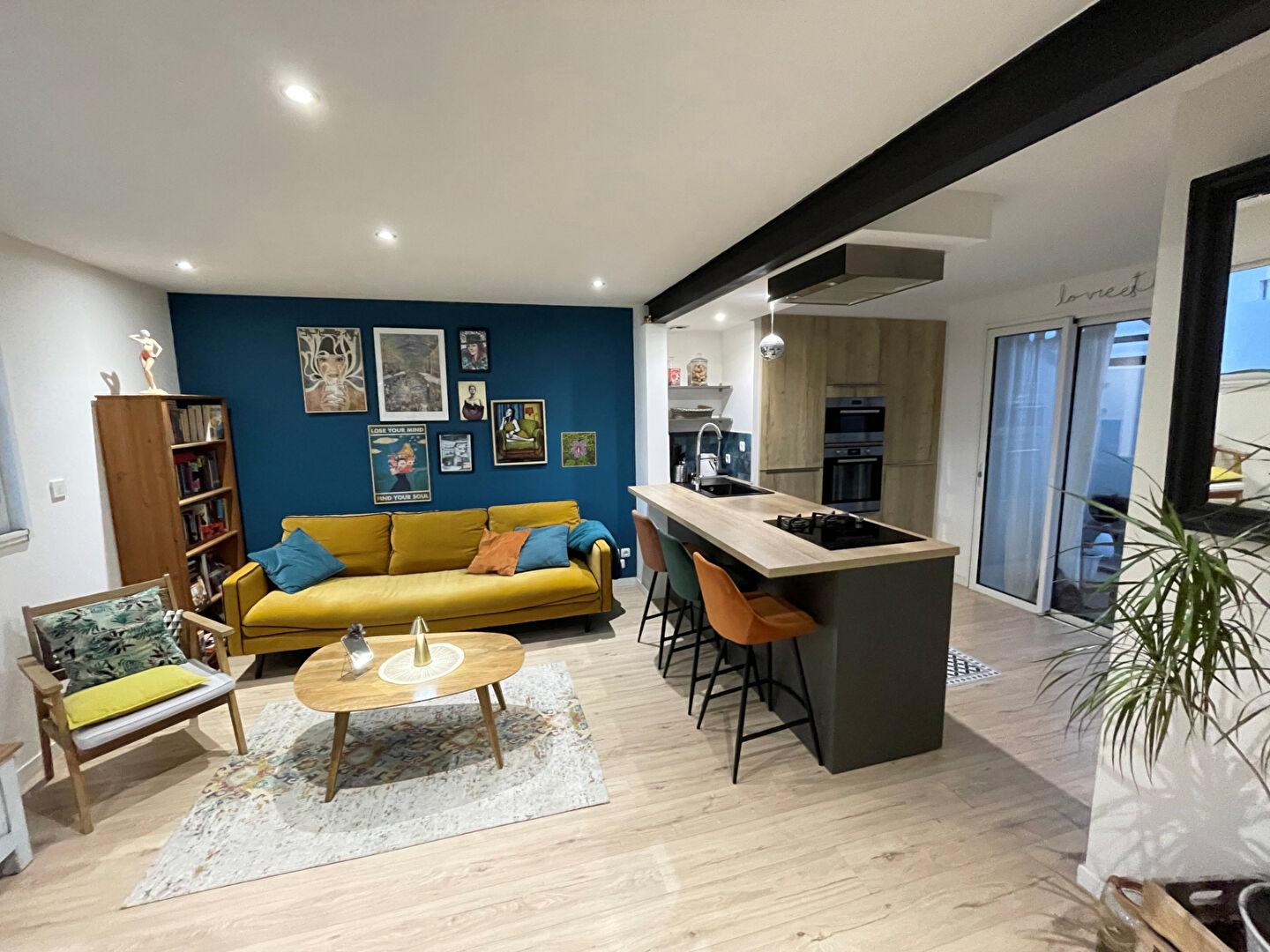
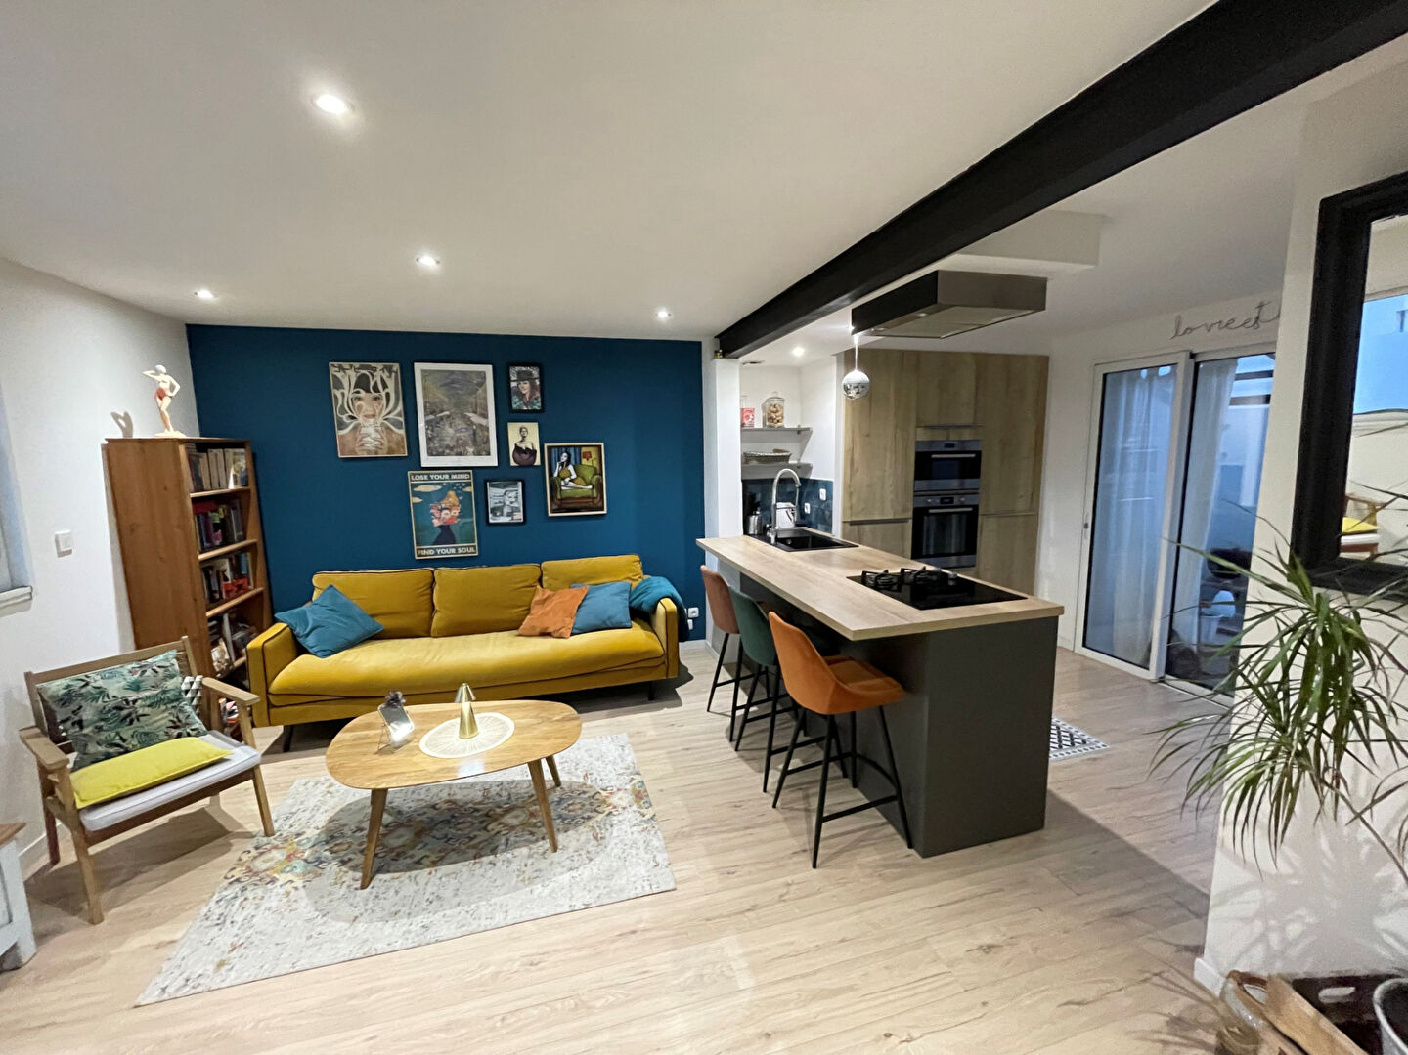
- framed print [560,431,597,468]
